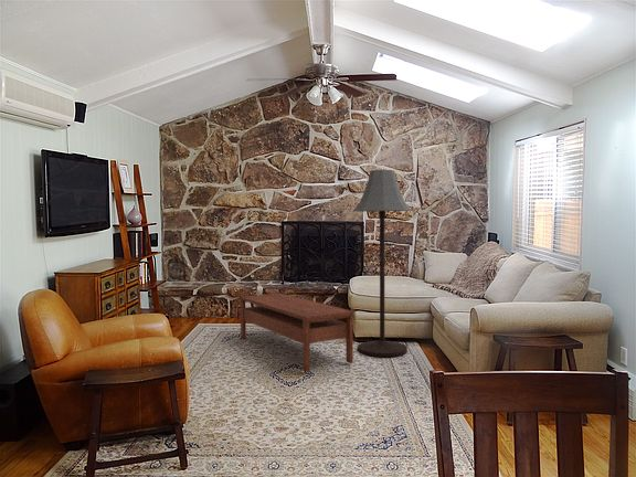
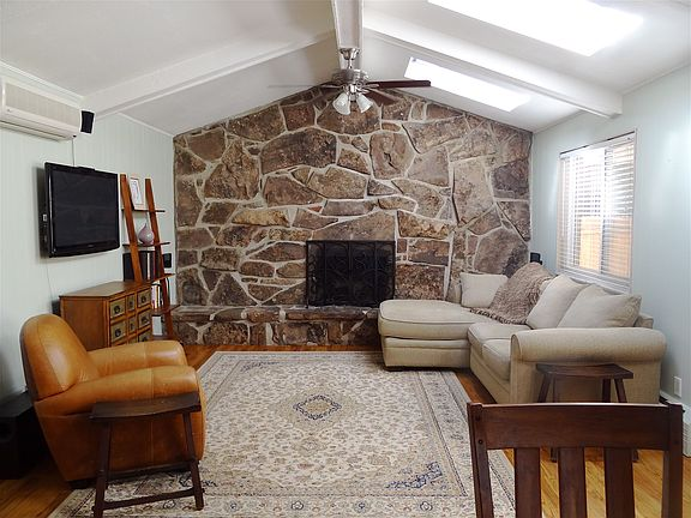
- floor lamp [352,169,413,358]
- coffee table [239,292,354,373]
